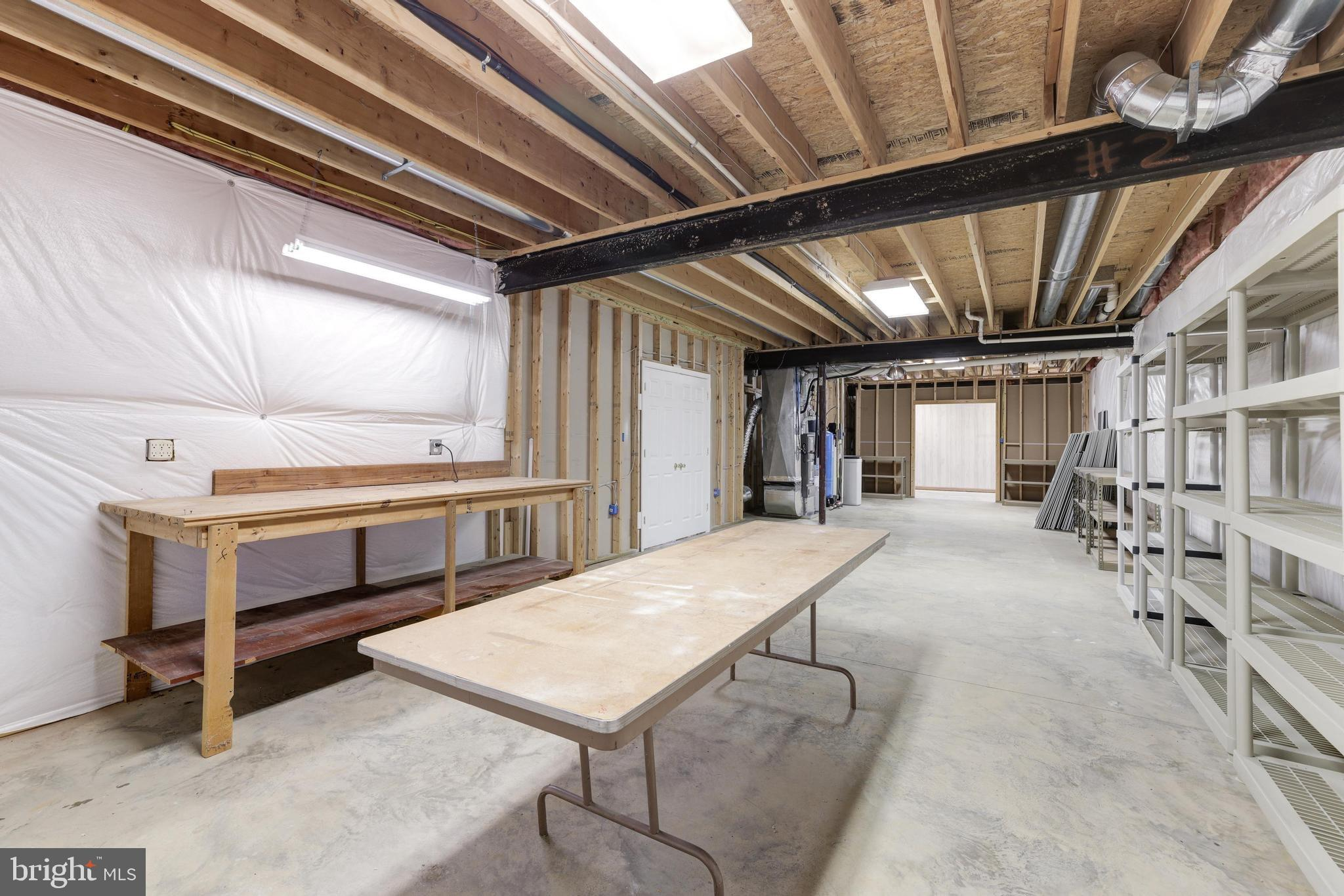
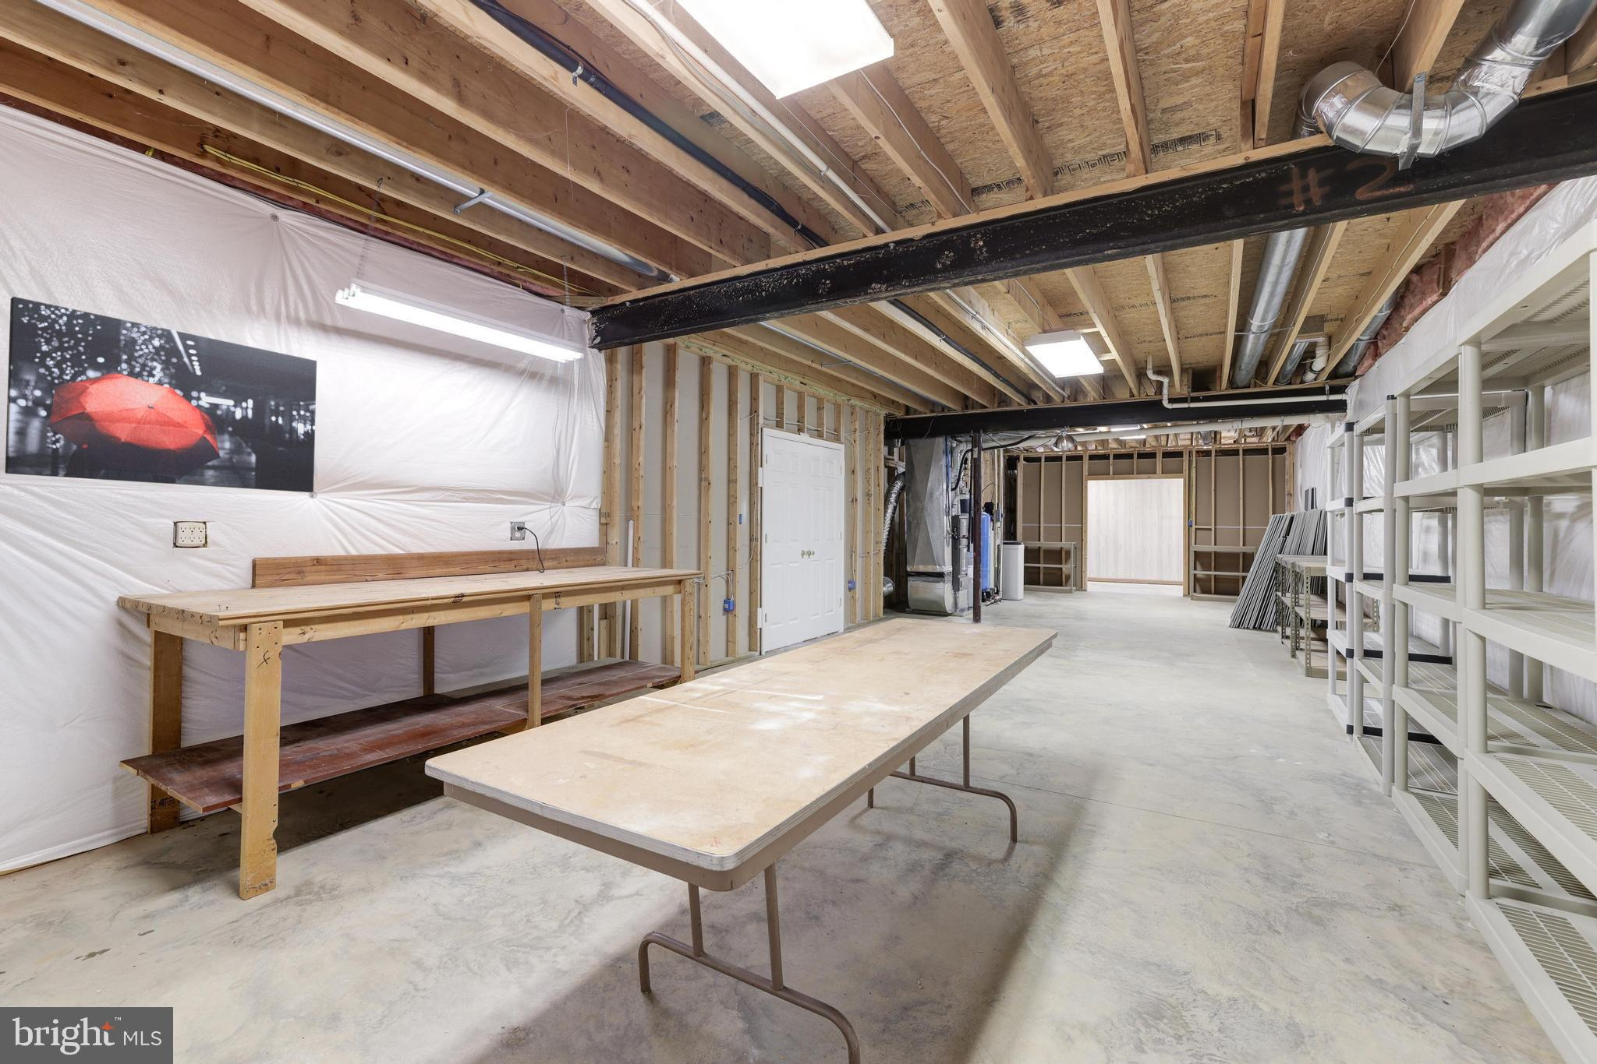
+ wall art [4,296,317,493]
